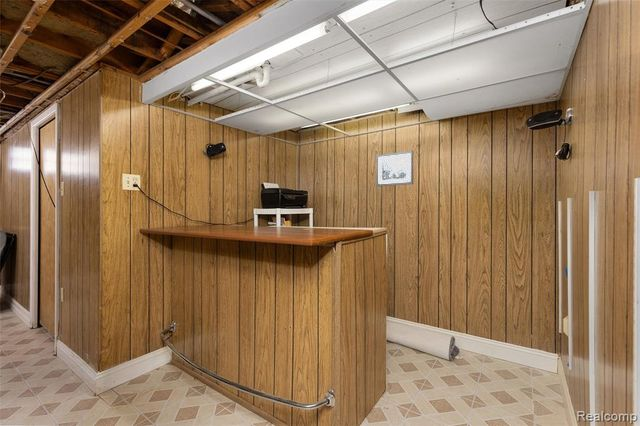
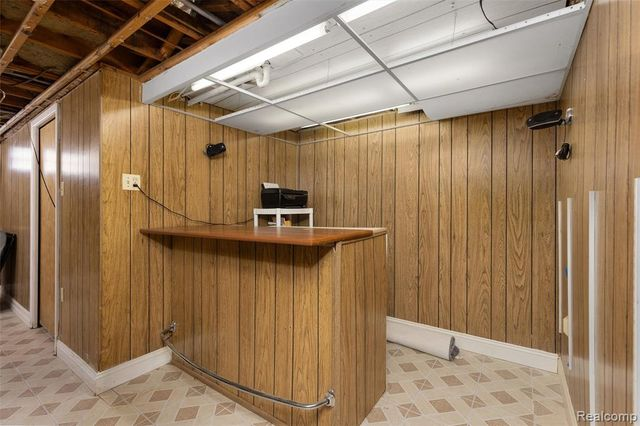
- wall art [376,150,414,187]
